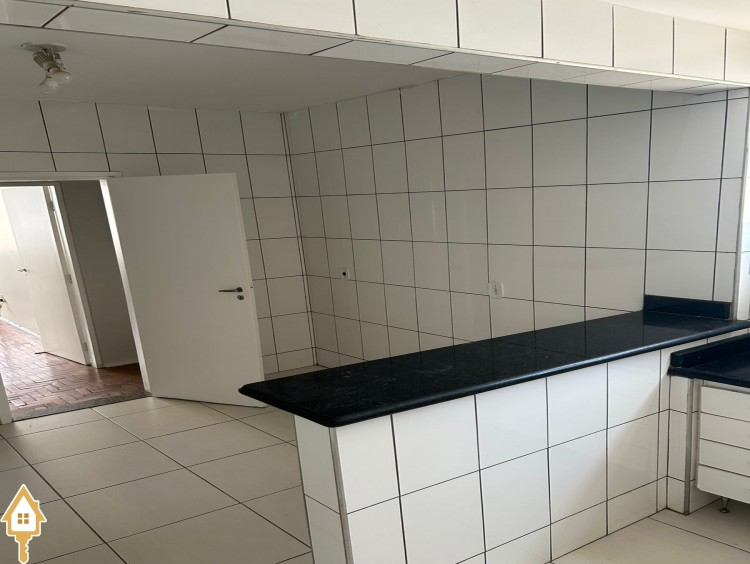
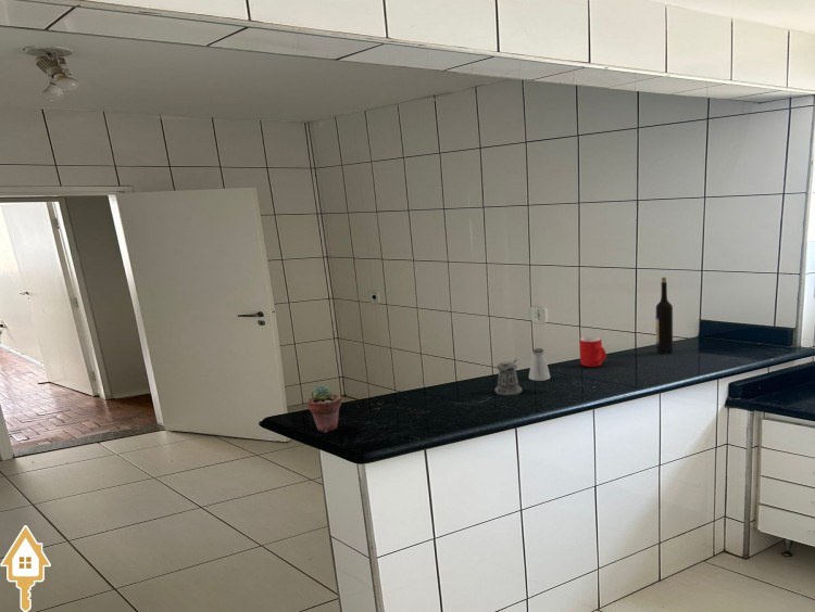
+ pepper shaker [494,358,523,396]
+ mug [579,335,607,368]
+ wine bottle [654,277,674,355]
+ potted succulent [306,385,342,433]
+ saltshaker [528,347,551,382]
